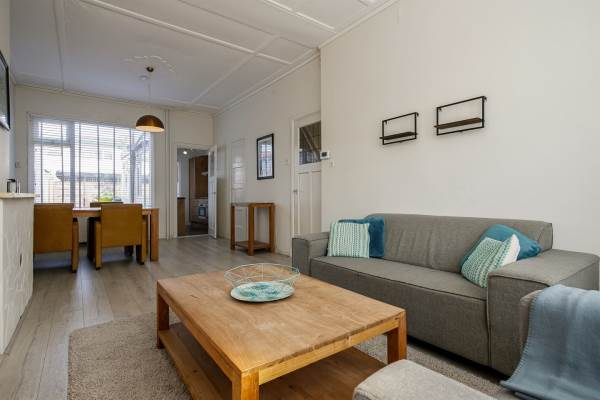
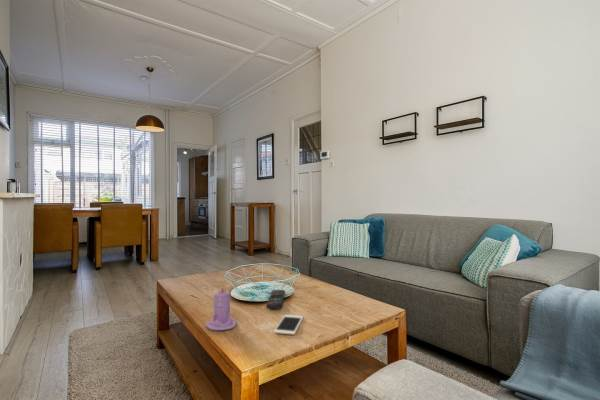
+ remote control [266,289,286,310]
+ cell phone [273,314,304,336]
+ candle [204,286,237,331]
